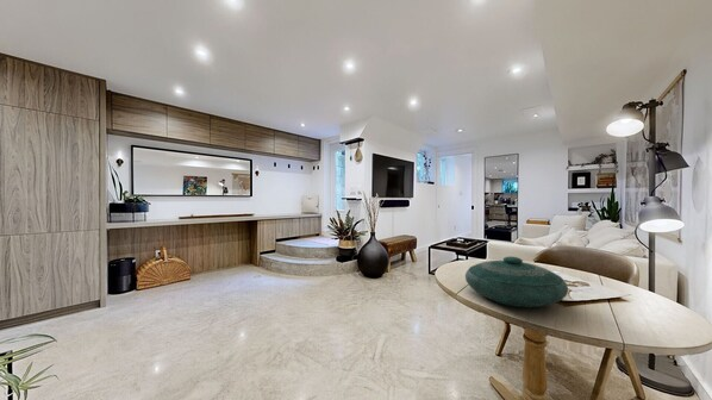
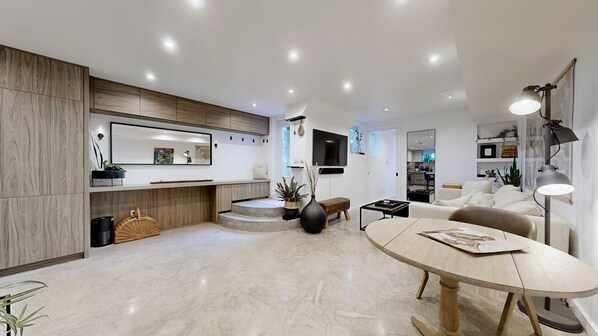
- decorative bowl [464,256,569,310]
